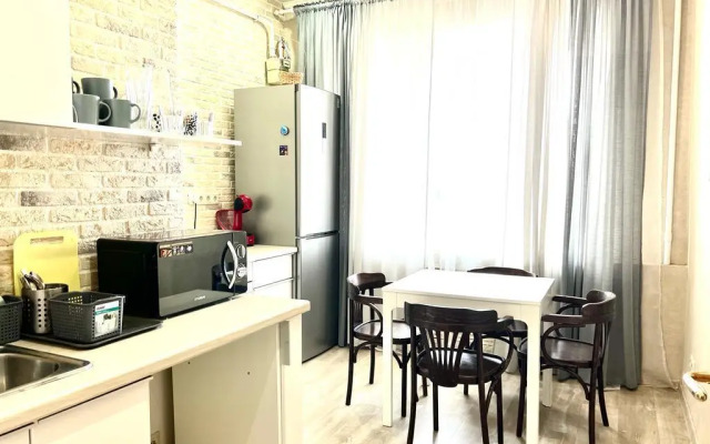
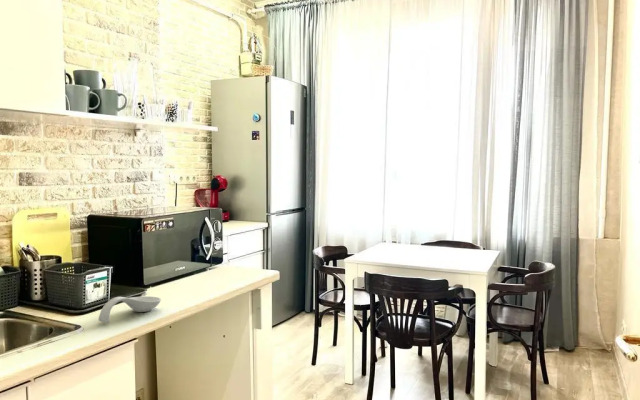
+ spoon rest [98,295,162,324]
